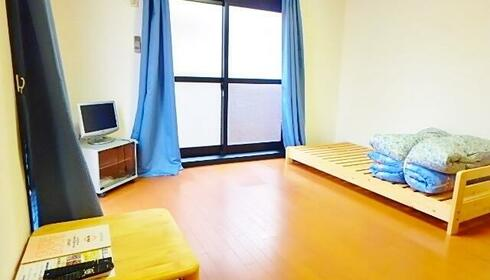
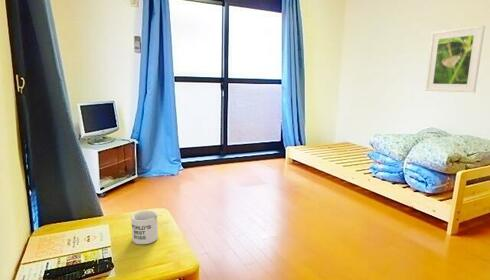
+ mug [130,210,159,245]
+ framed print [424,25,486,94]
